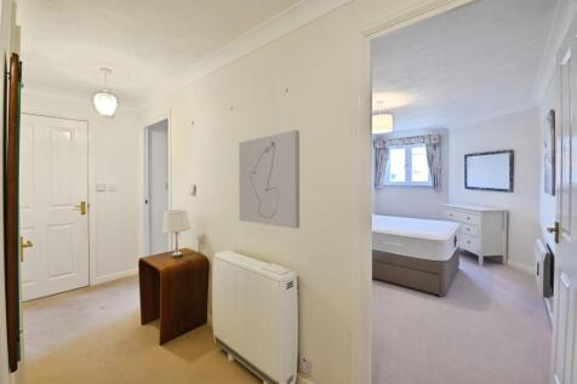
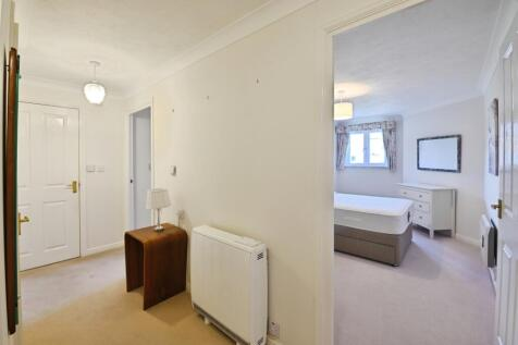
- wall art [238,128,301,230]
